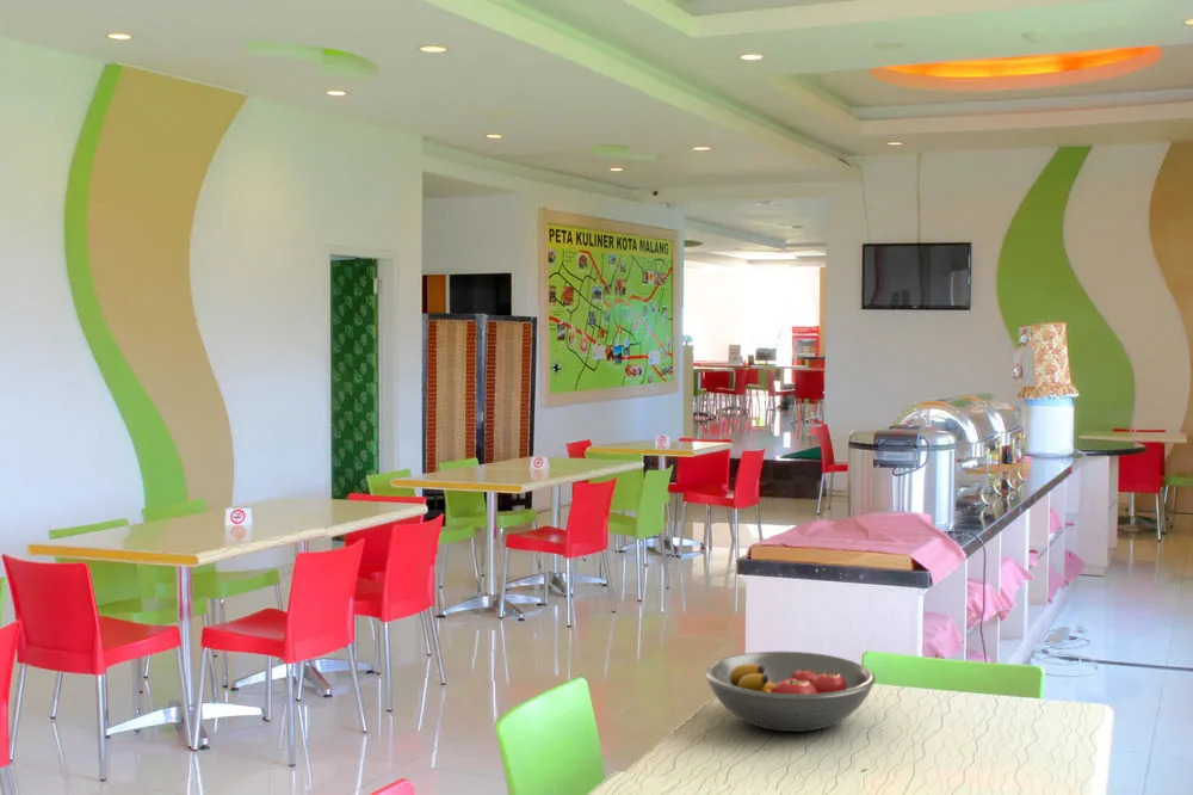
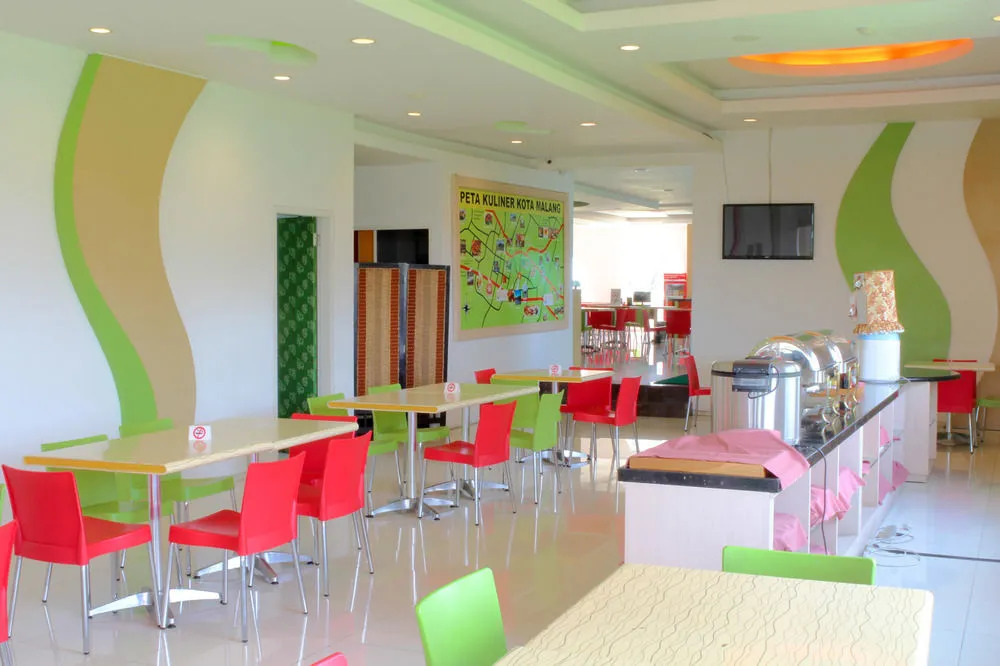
- fruit bowl [704,651,877,733]
